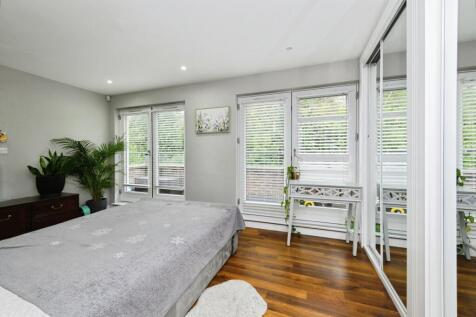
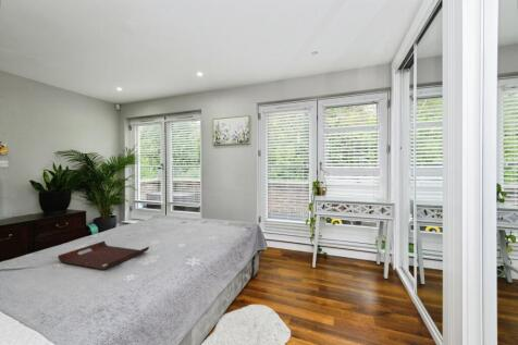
+ serving tray [57,241,150,271]
